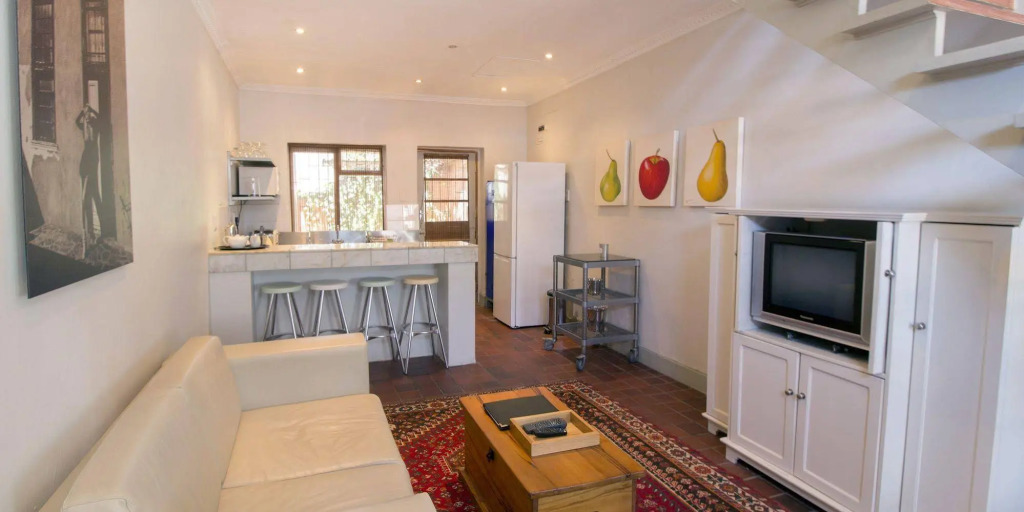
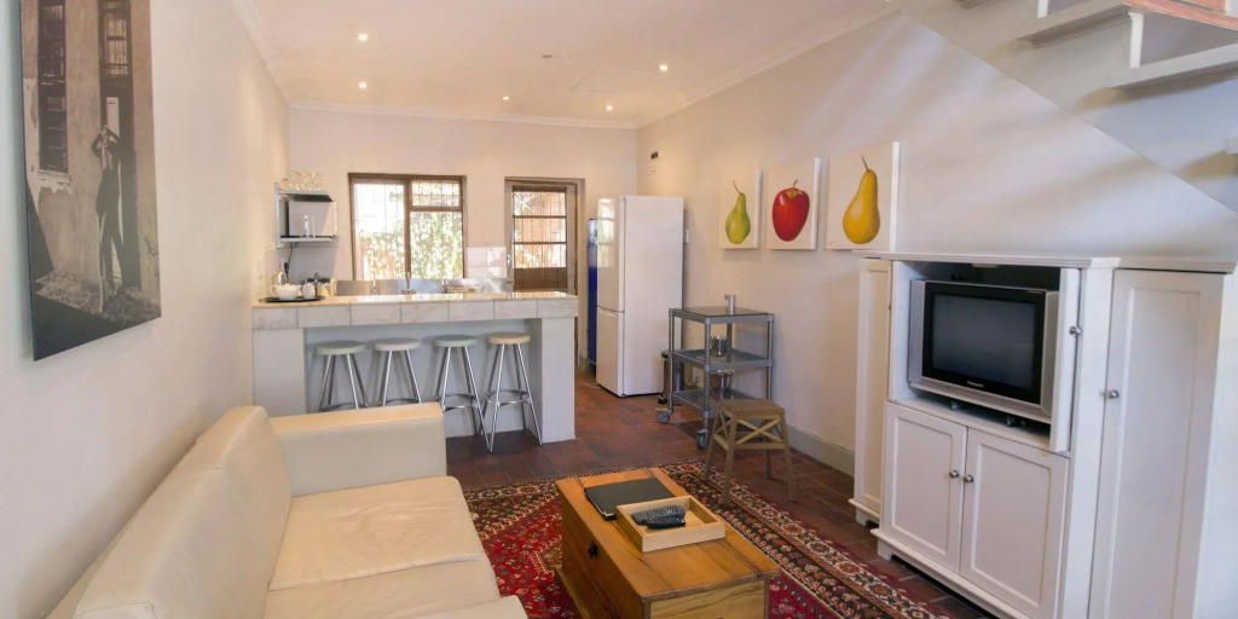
+ stool [701,398,798,505]
